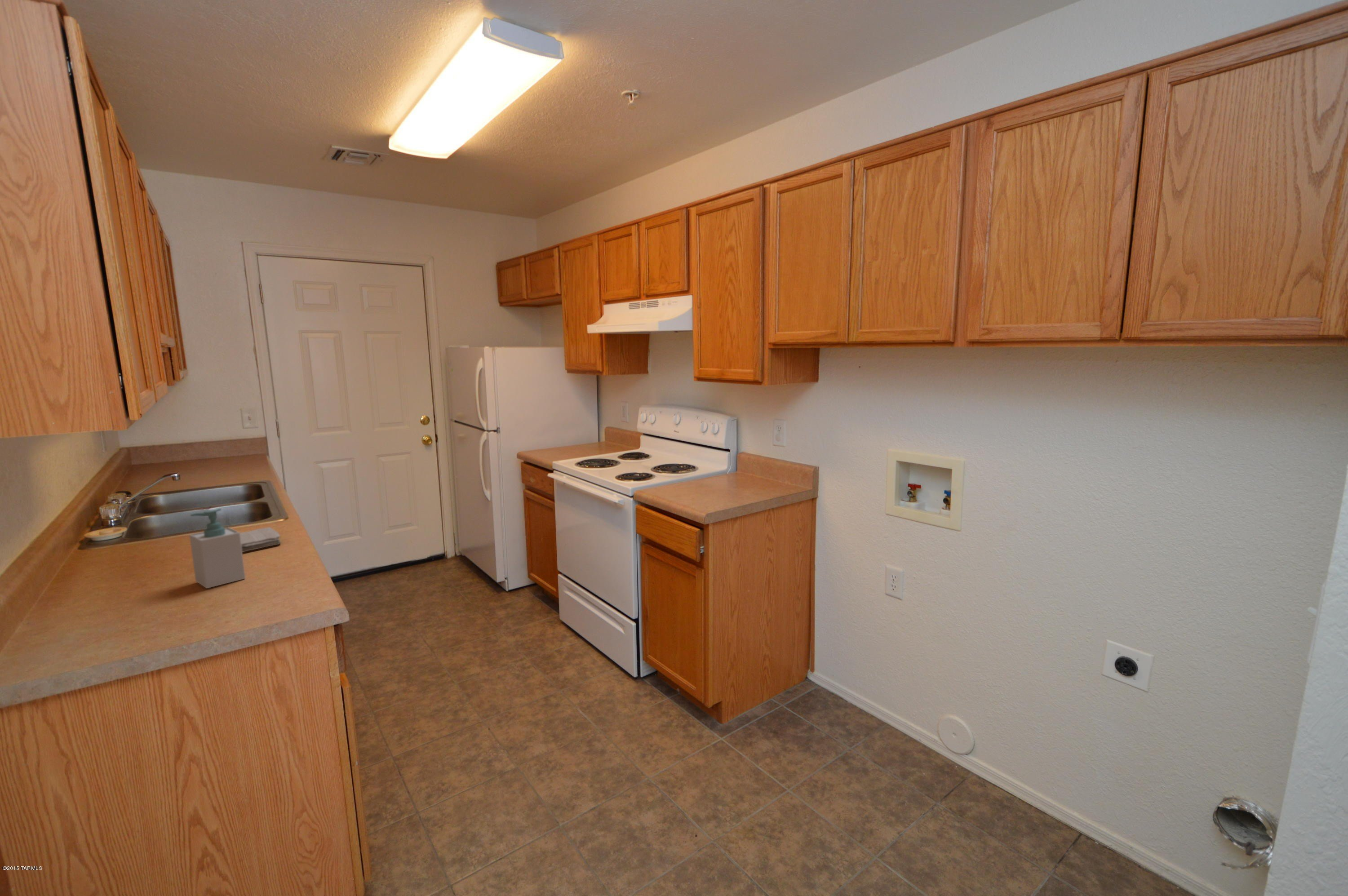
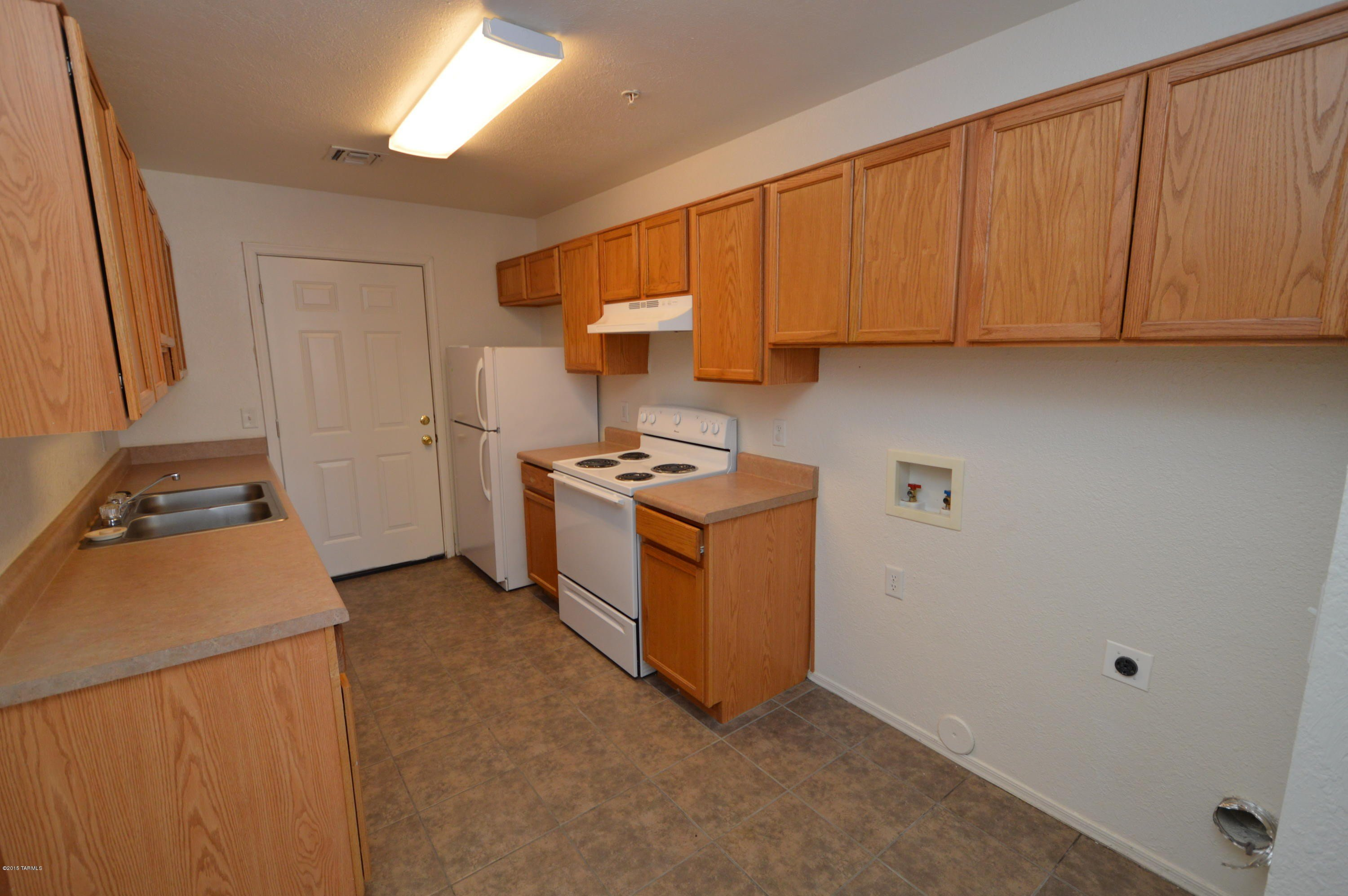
- soap bottle [189,508,246,589]
- washcloth [240,527,282,553]
